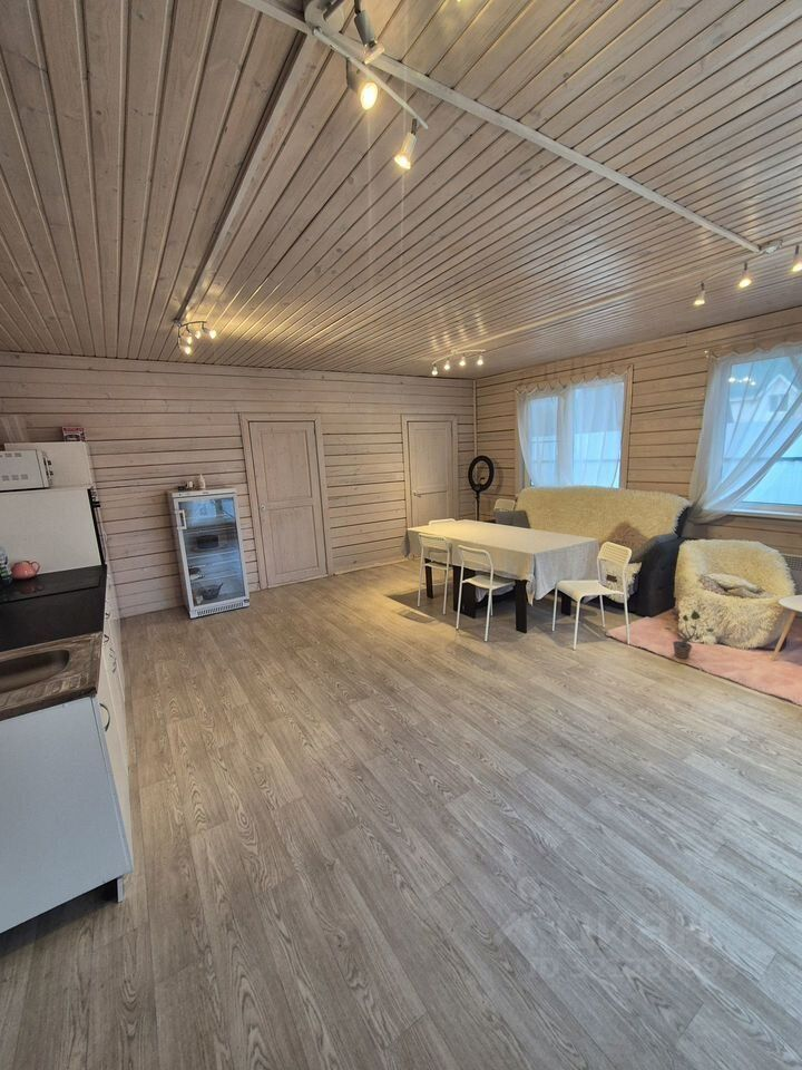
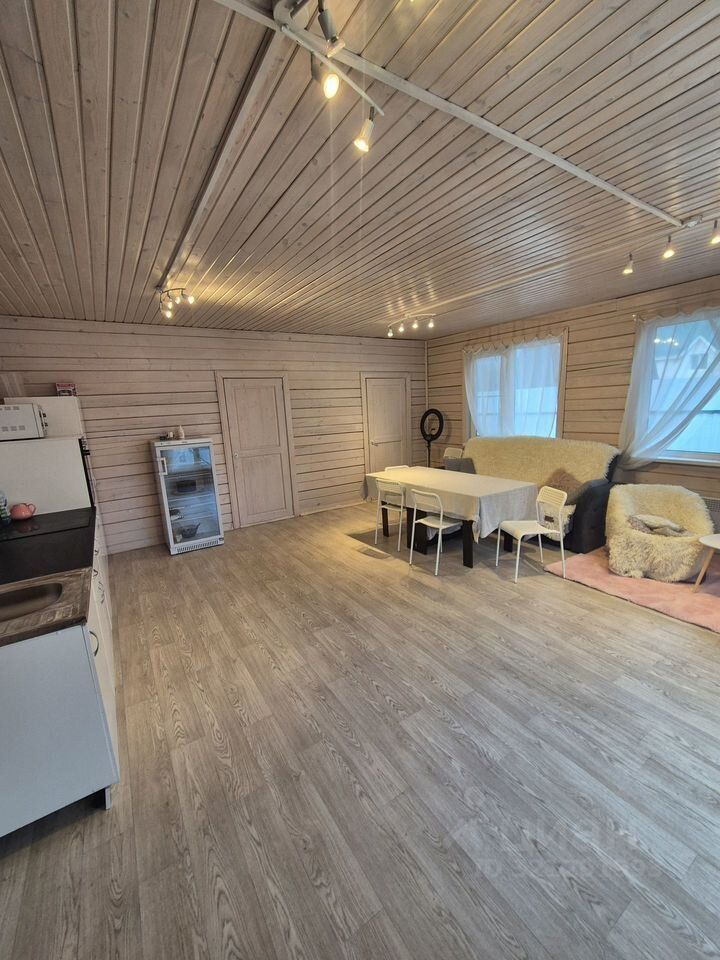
- potted plant [662,610,715,660]
